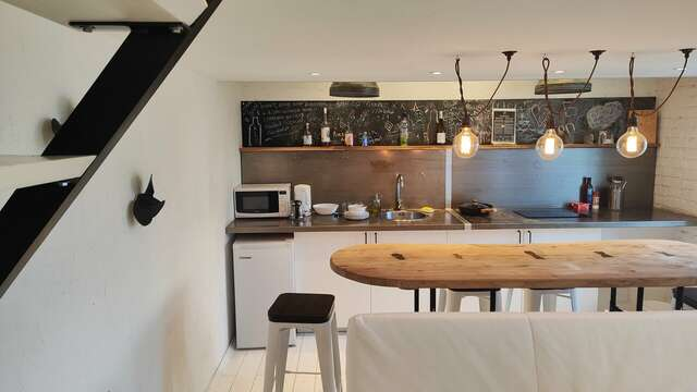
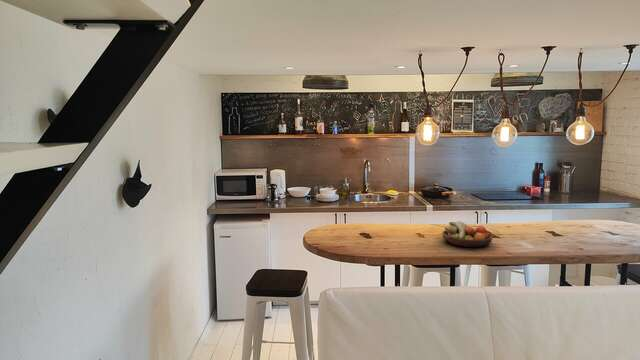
+ fruit bowl [441,220,493,248]
